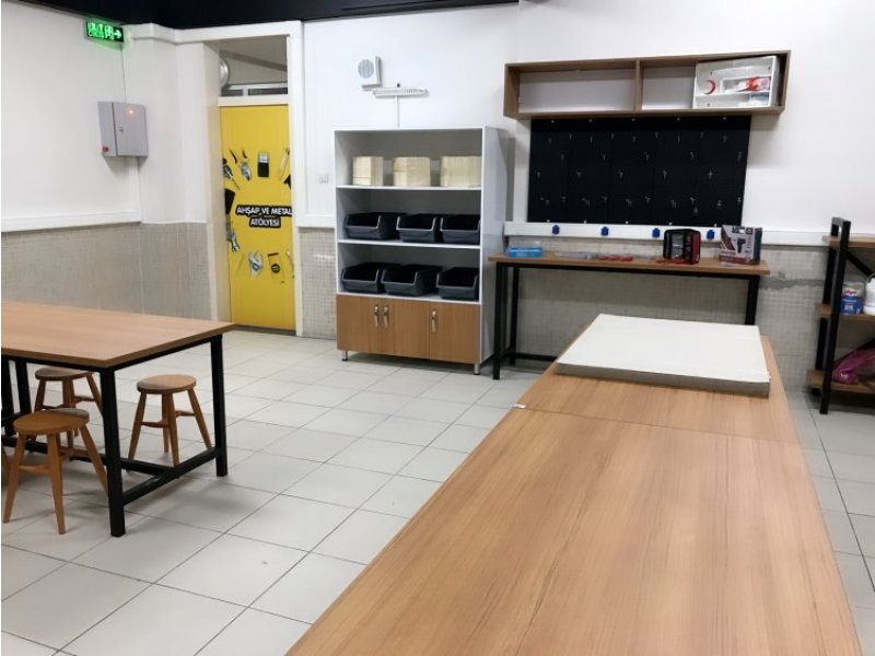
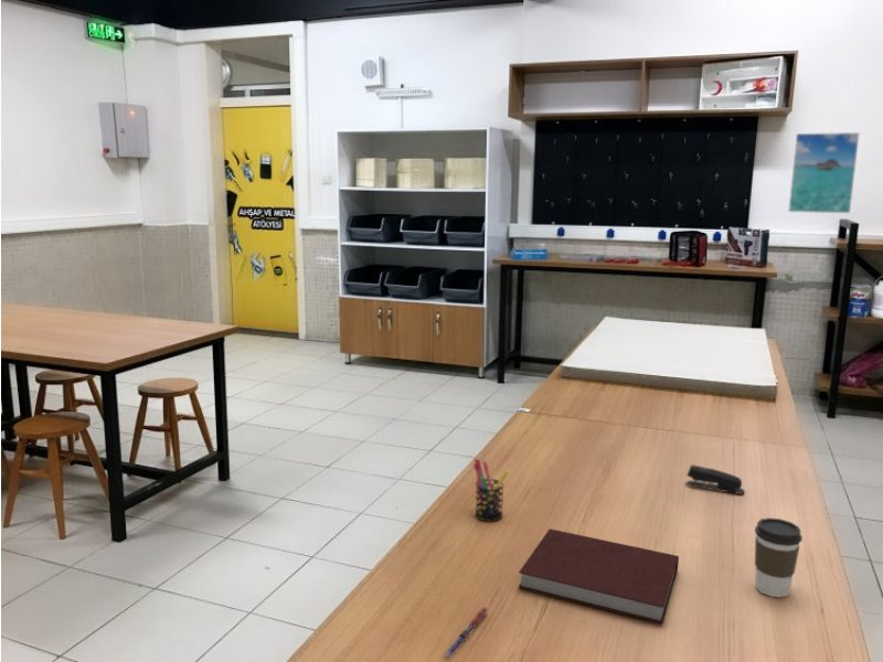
+ notebook [518,527,680,624]
+ stapler [685,463,746,495]
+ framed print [787,131,861,214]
+ pen holder [472,458,510,523]
+ coffee cup [754,516,804,598]
+ pen [442,607,490,660]
